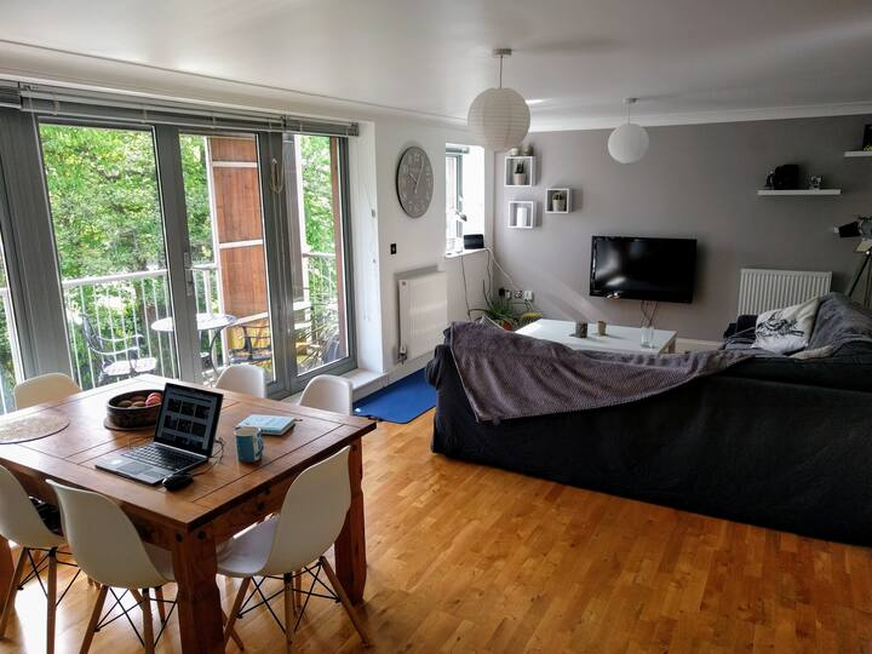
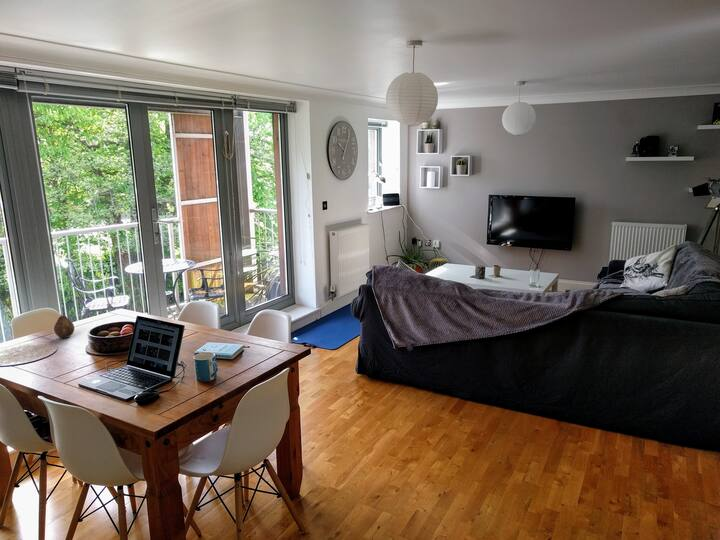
+ fruit [53,314,75,339]
